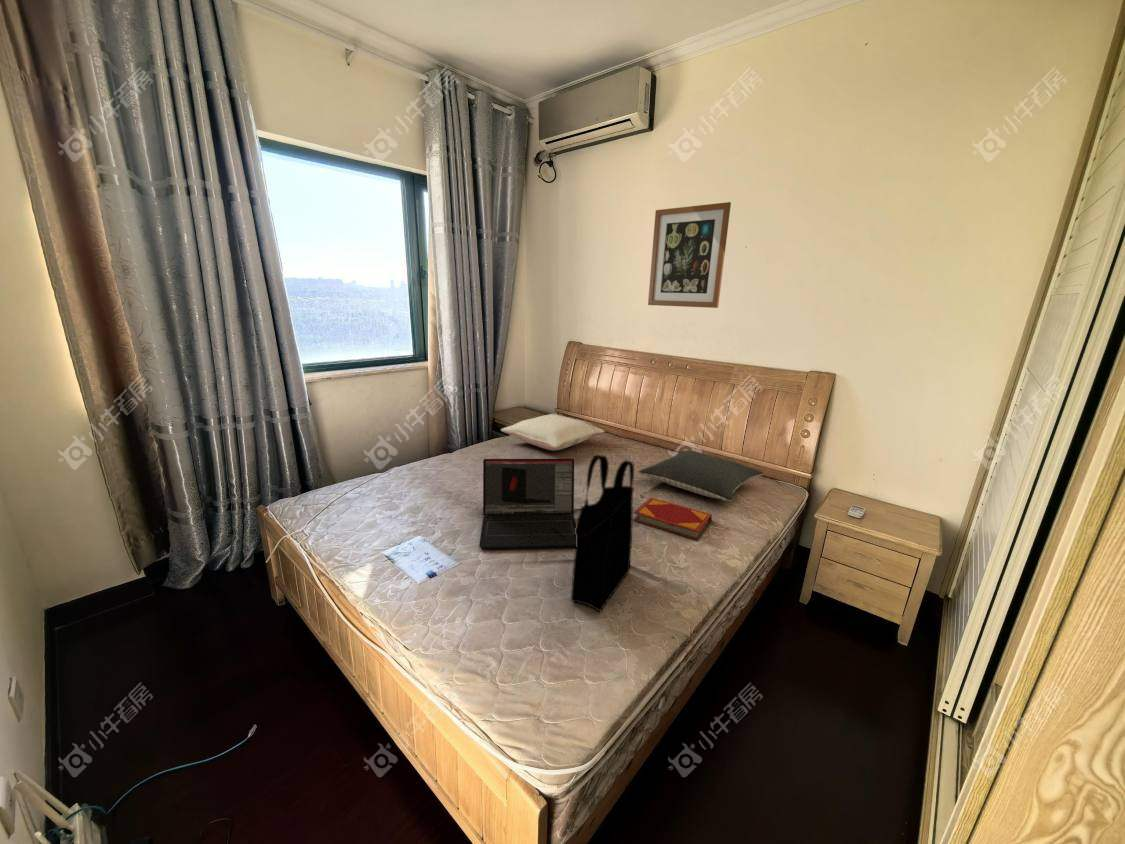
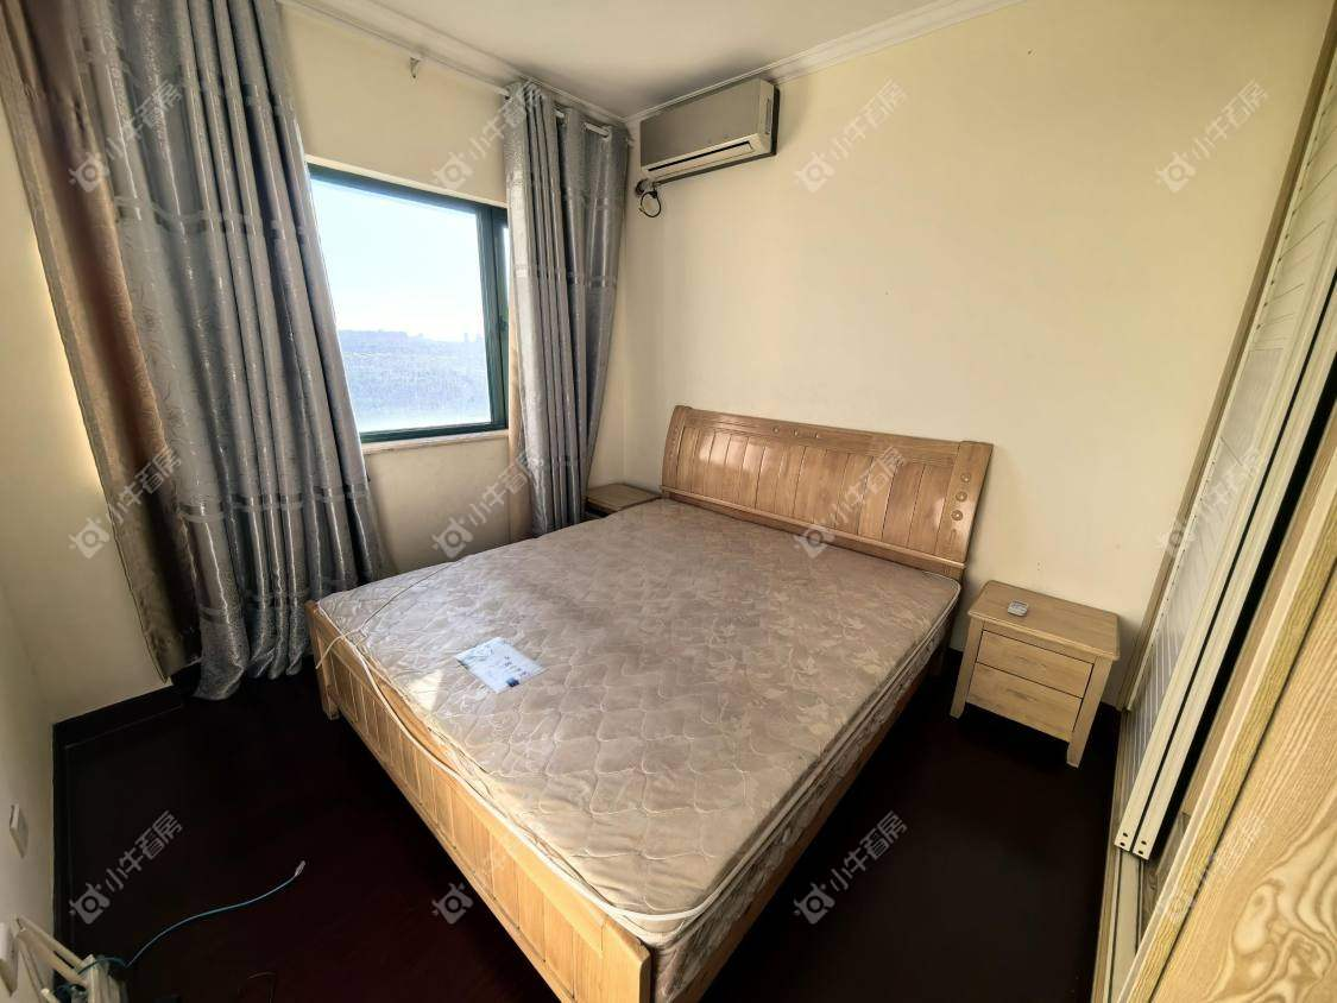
- hardback book [633,497,713,542]
- tote bag [570,454,635,613]
- pillow [500,413,605,452]
- laptop [478,458,577,550]
- wall art [647,201,732,309]
- pillow [638,449,764,502]
